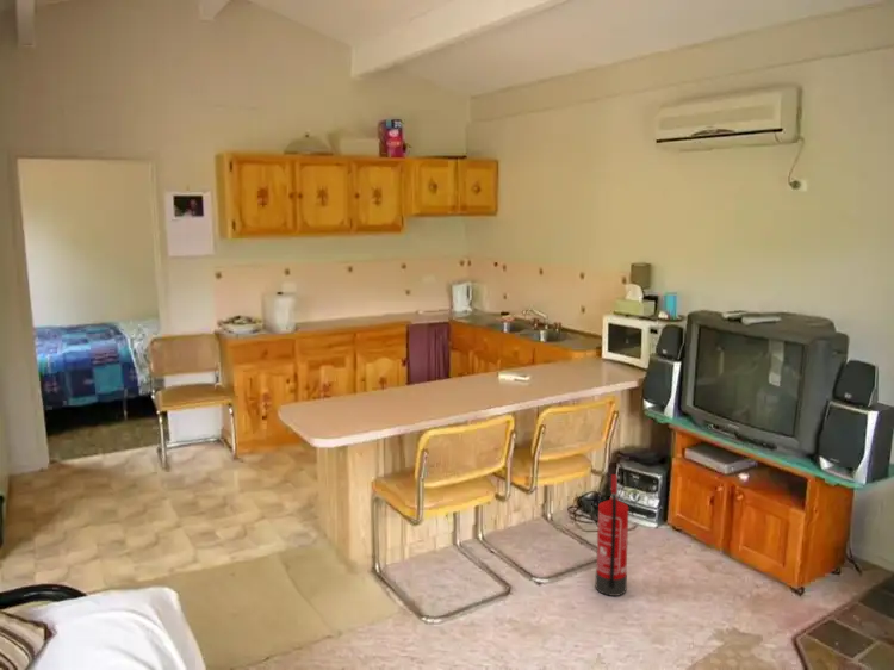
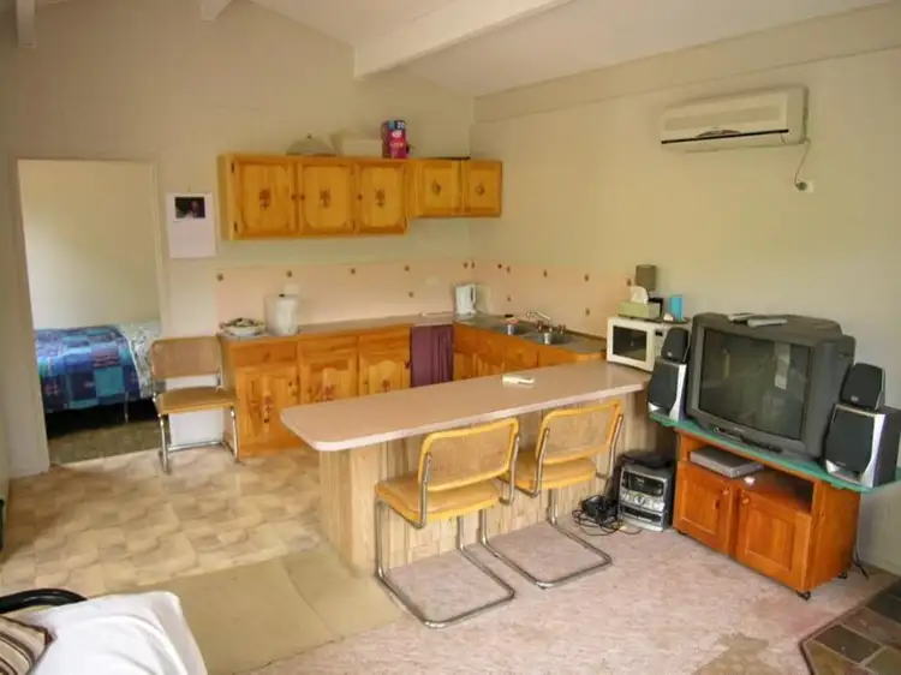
- fire extinguisher [595,473,629,597]
